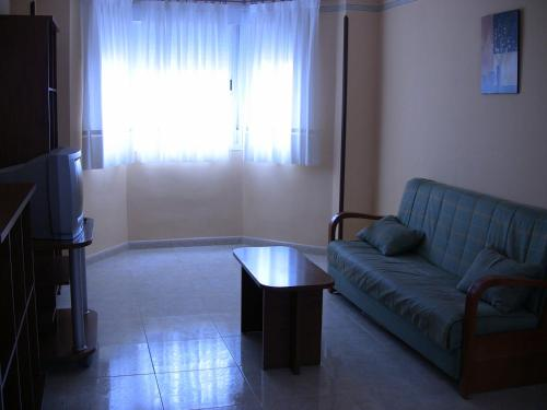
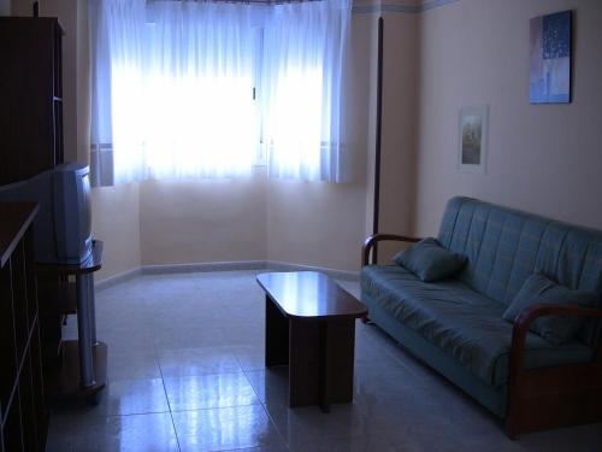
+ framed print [455,102,491,176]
